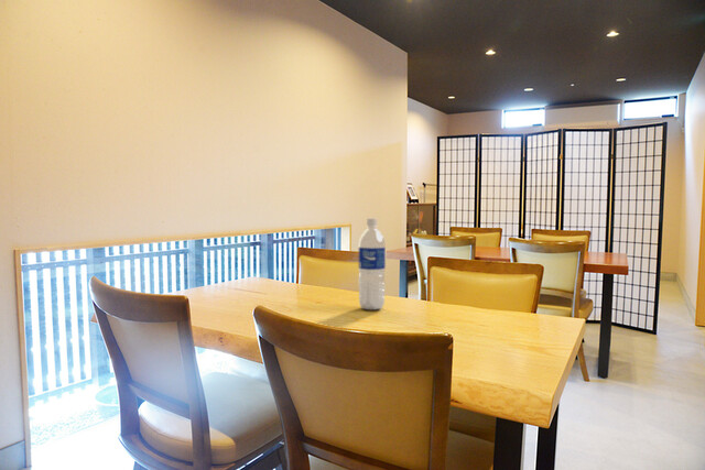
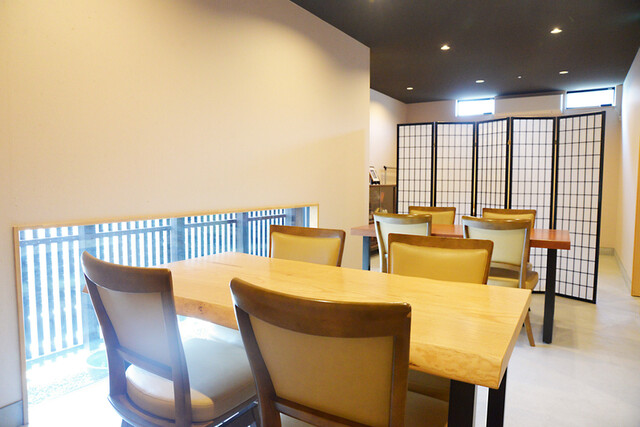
- water bottle [358,217,387,311]
